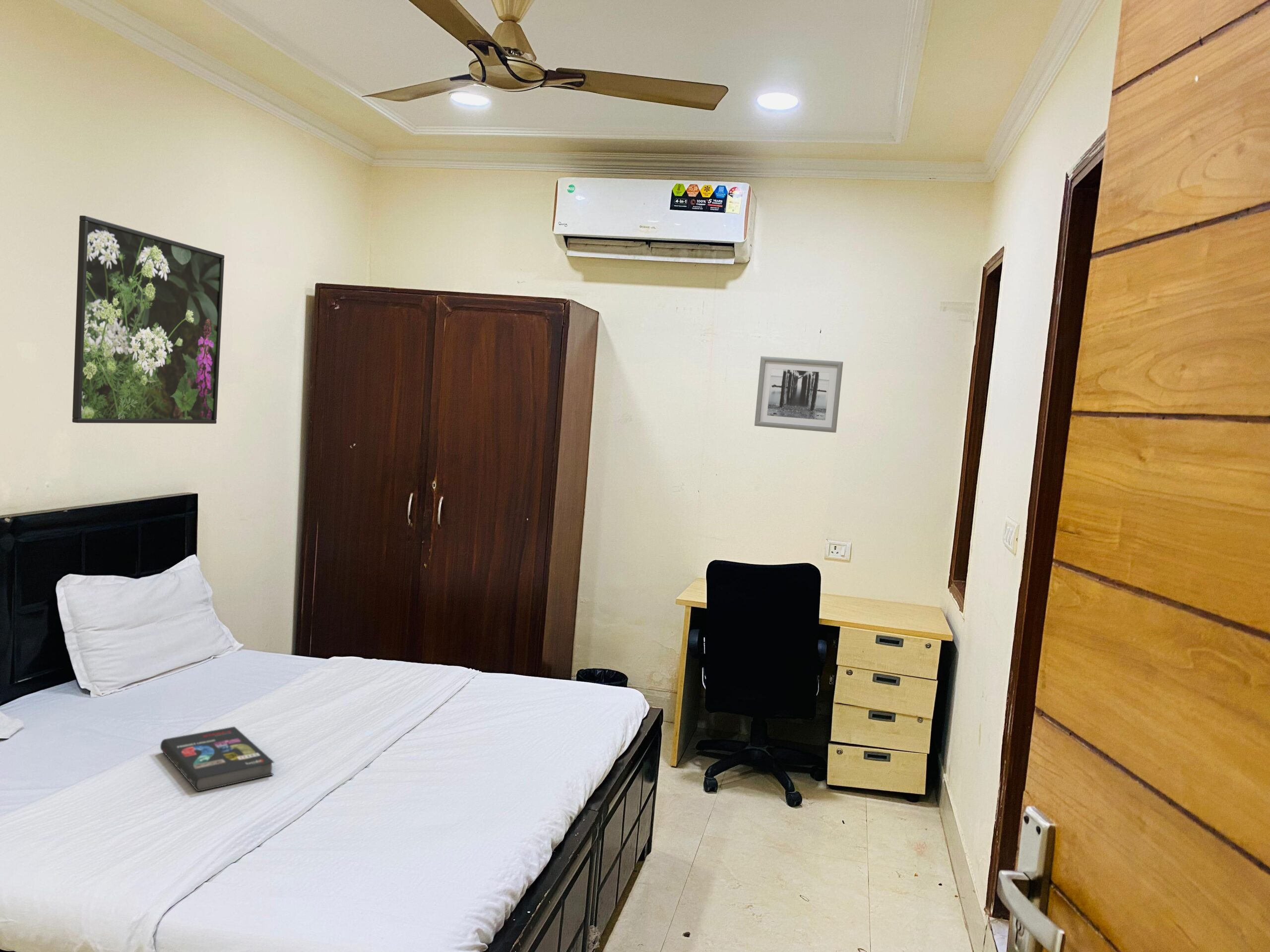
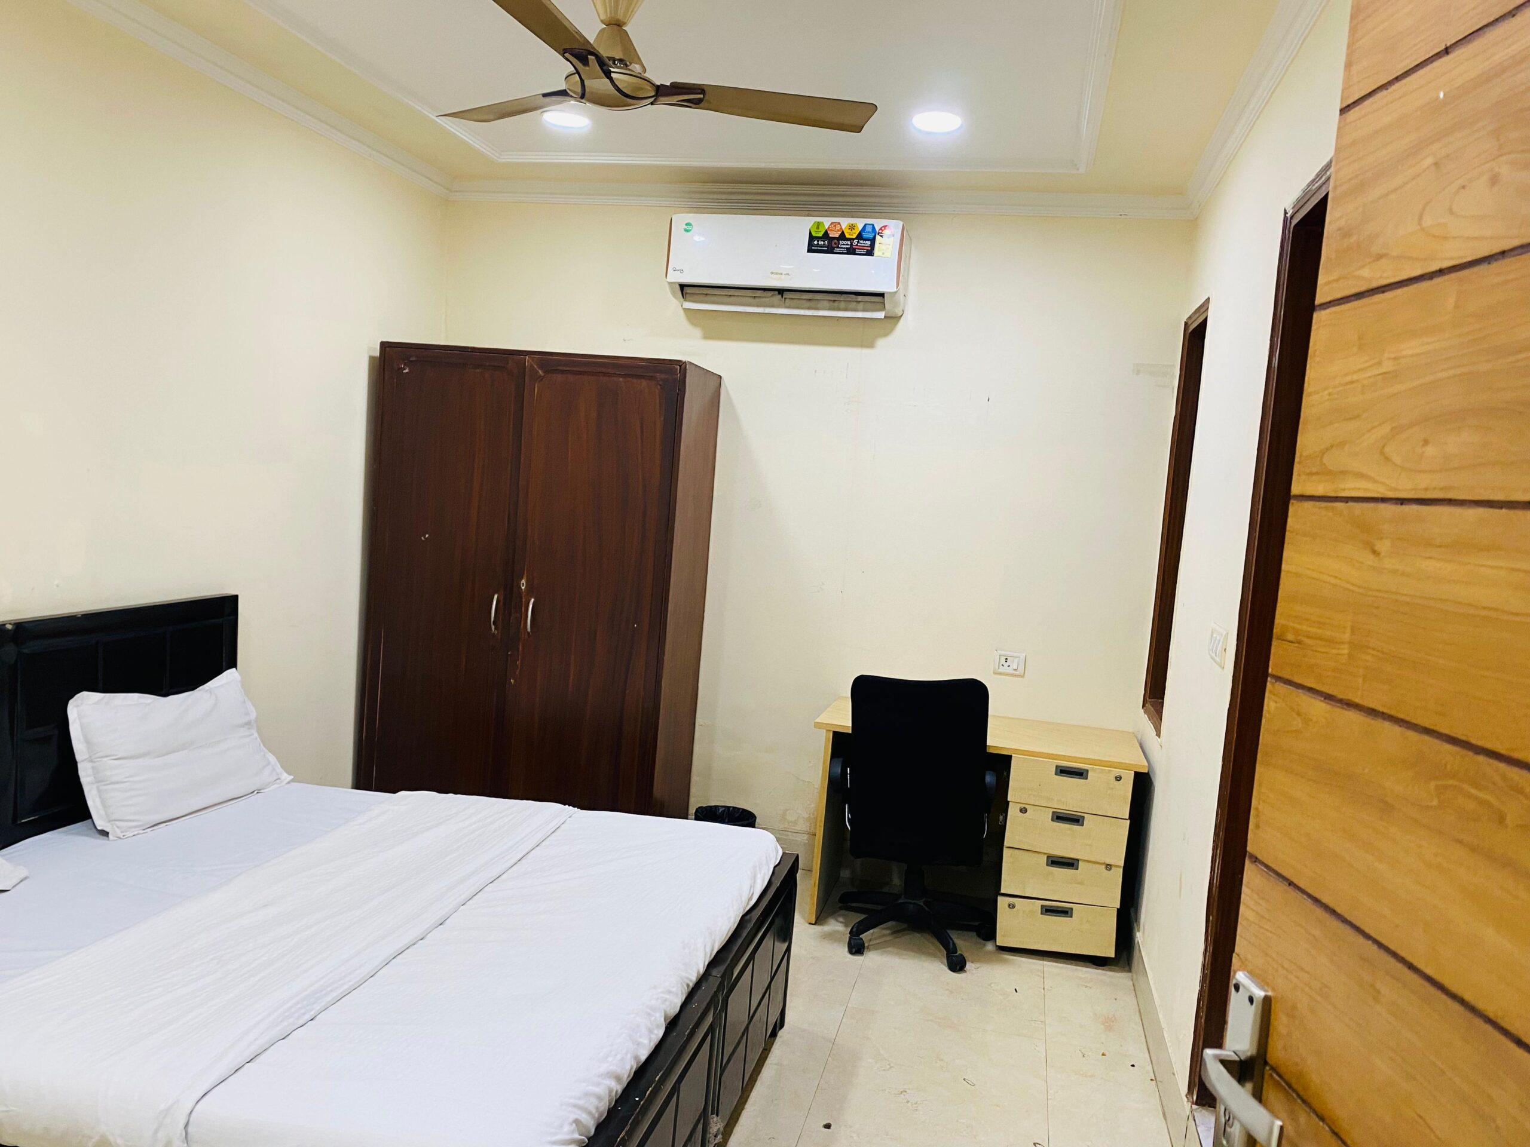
- wall art [754,356,843,433]
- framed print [72,215,225,424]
- book [160,726,275,792]
